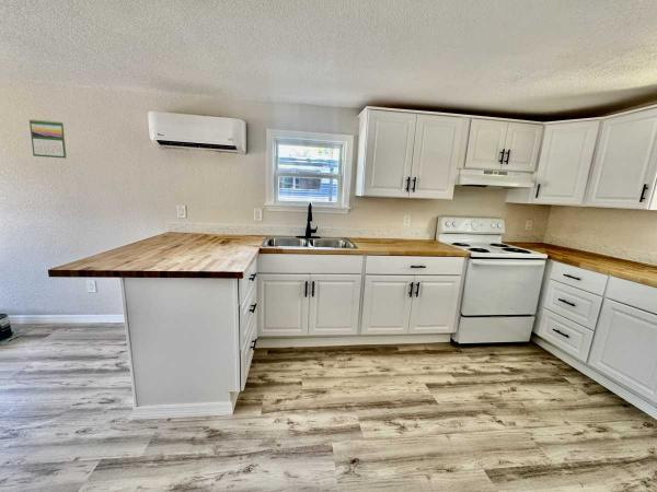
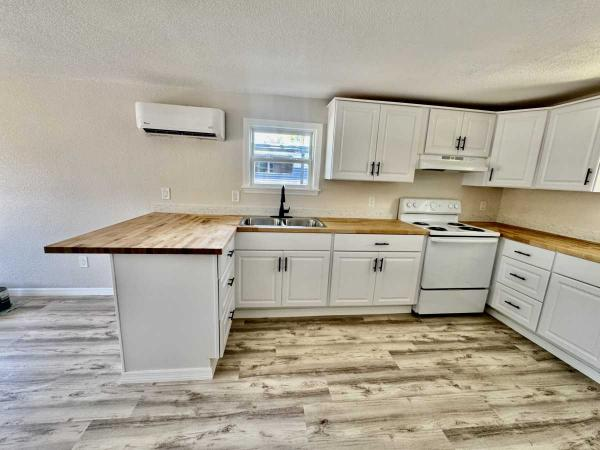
- calendar [28,118,68,160]
